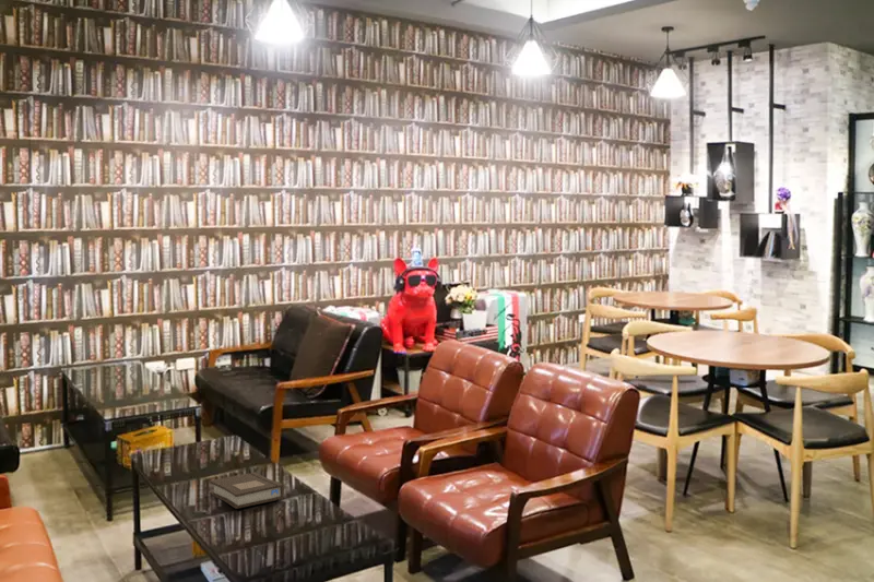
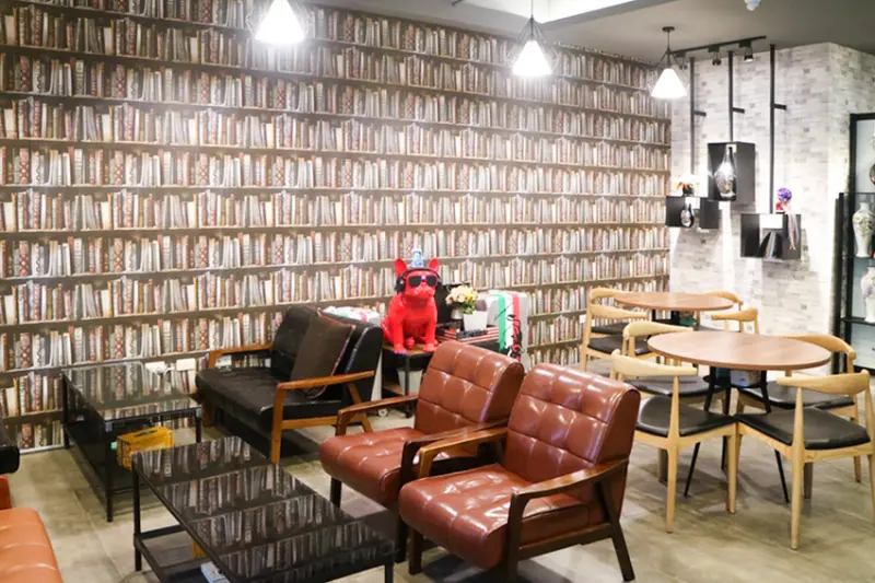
- book [209,472,285,510]
